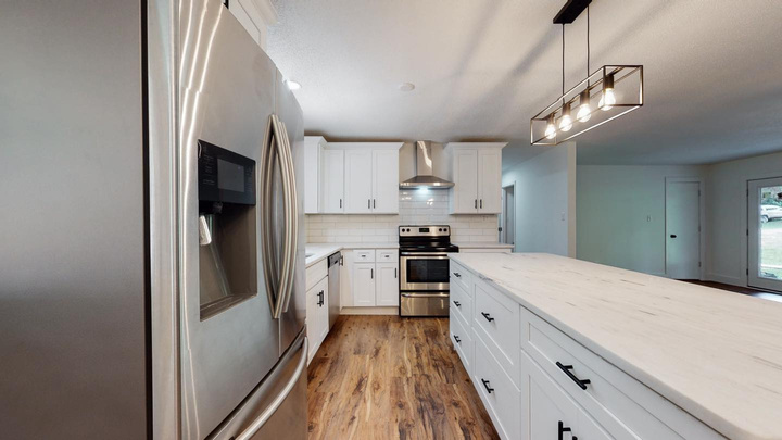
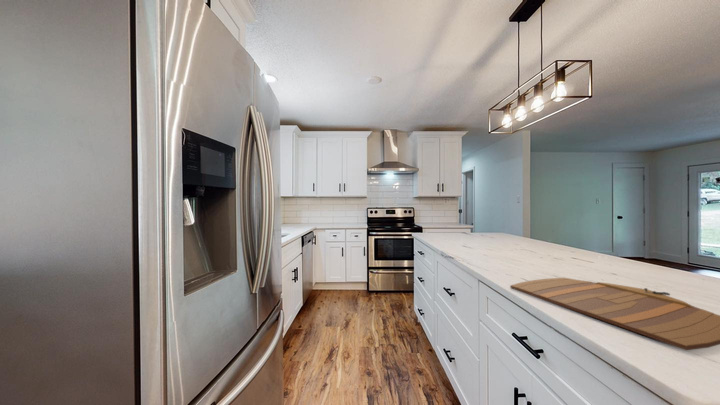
+ cutting board [509,277,720,351]
